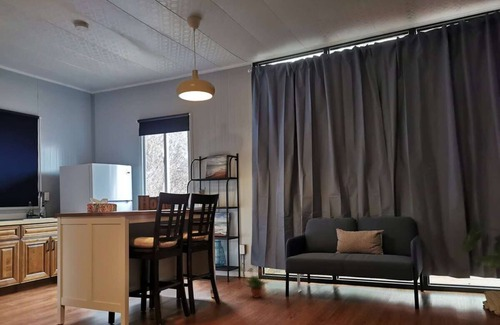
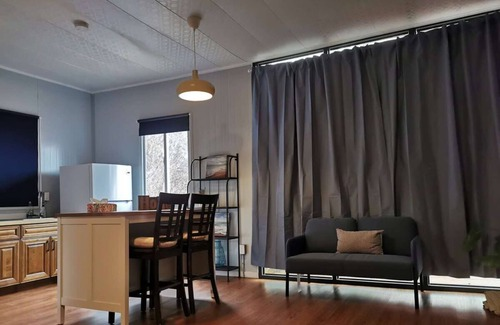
- potted plant [242,266,270,299]
